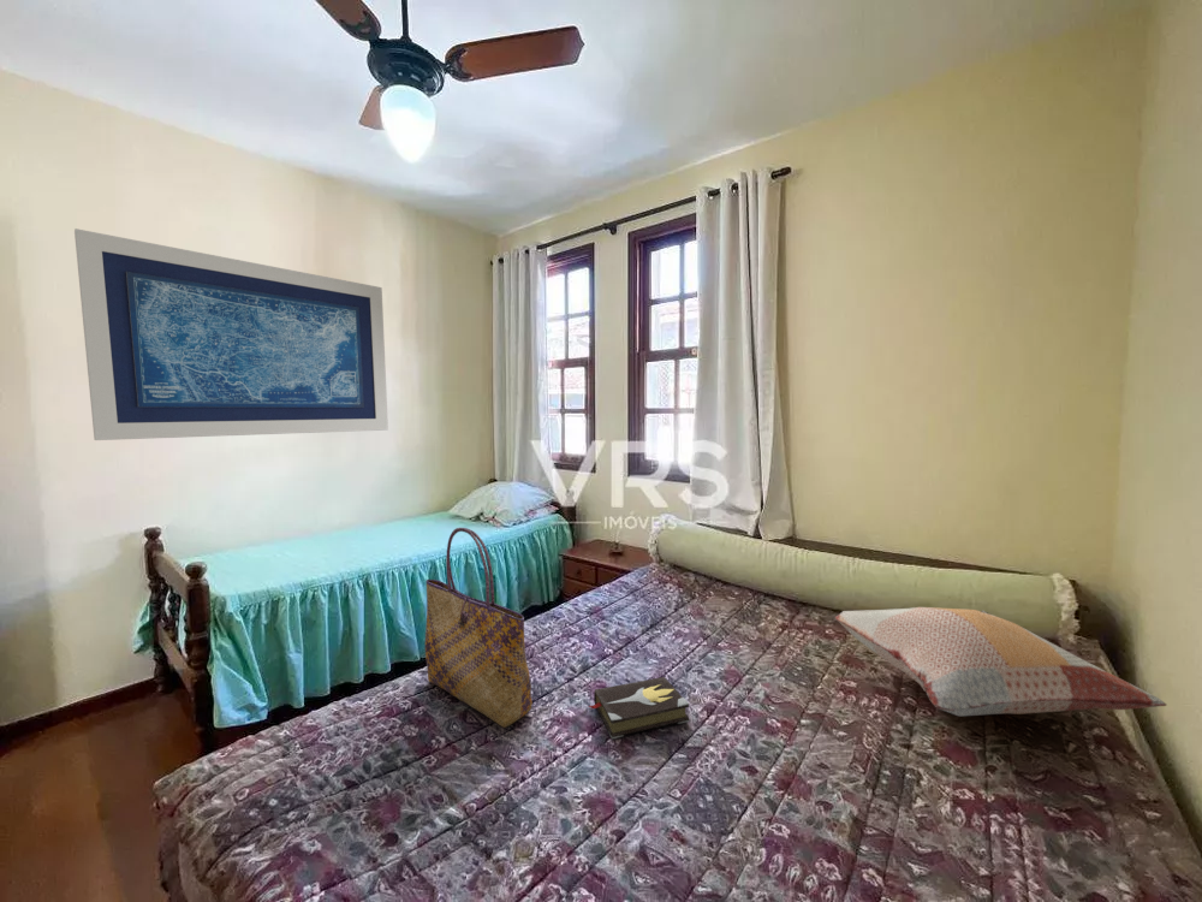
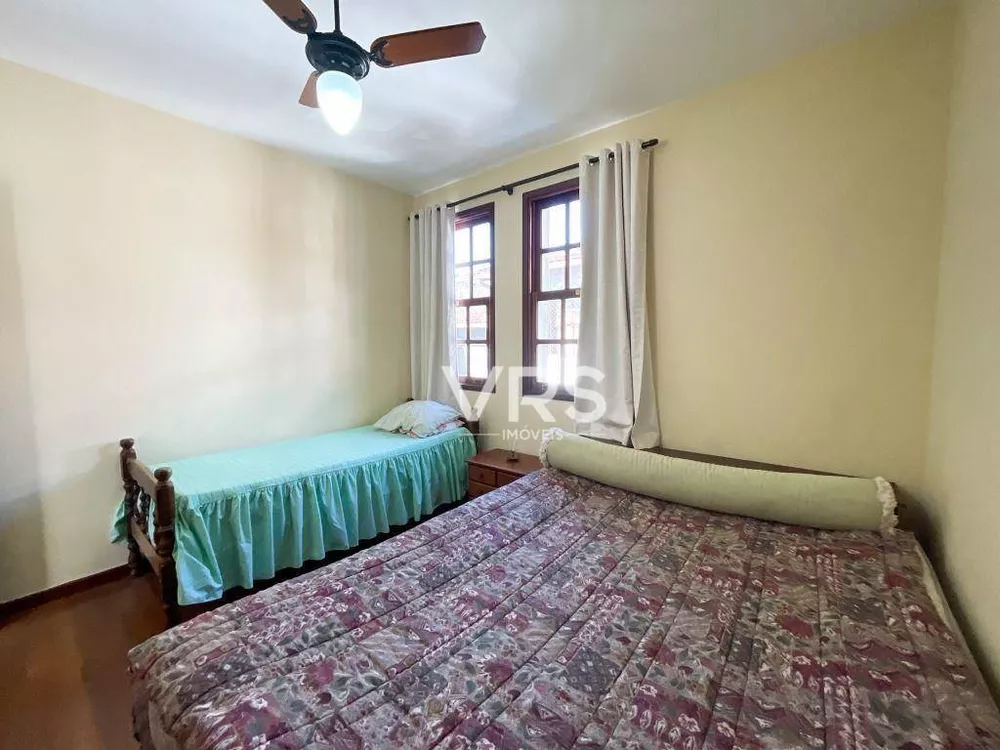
- hardback book [587,676,690,740]
- decorative pillow [834,606,1168,717]
- tote bag [424,527,534,729]
- wall art [73,227,389,441]
